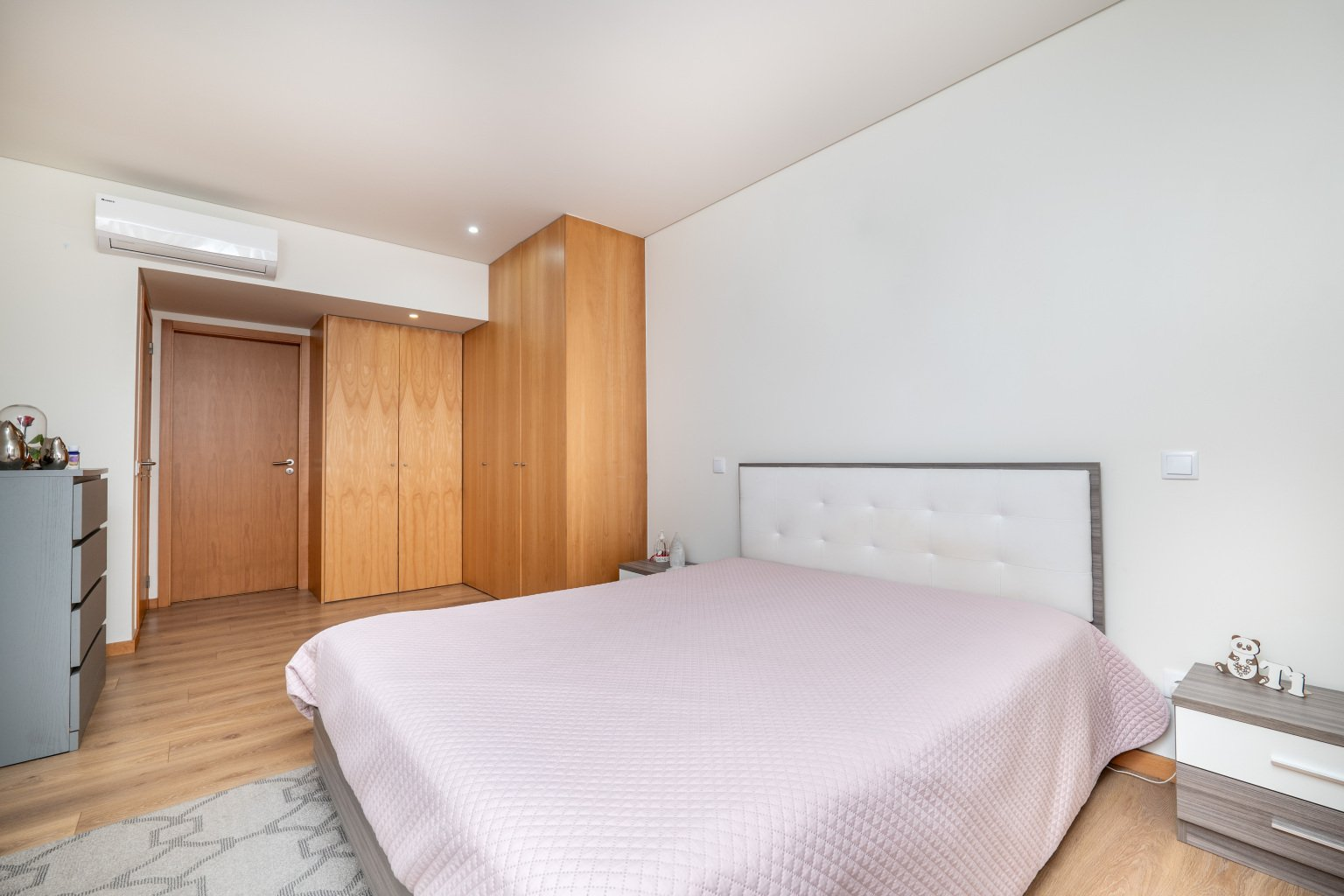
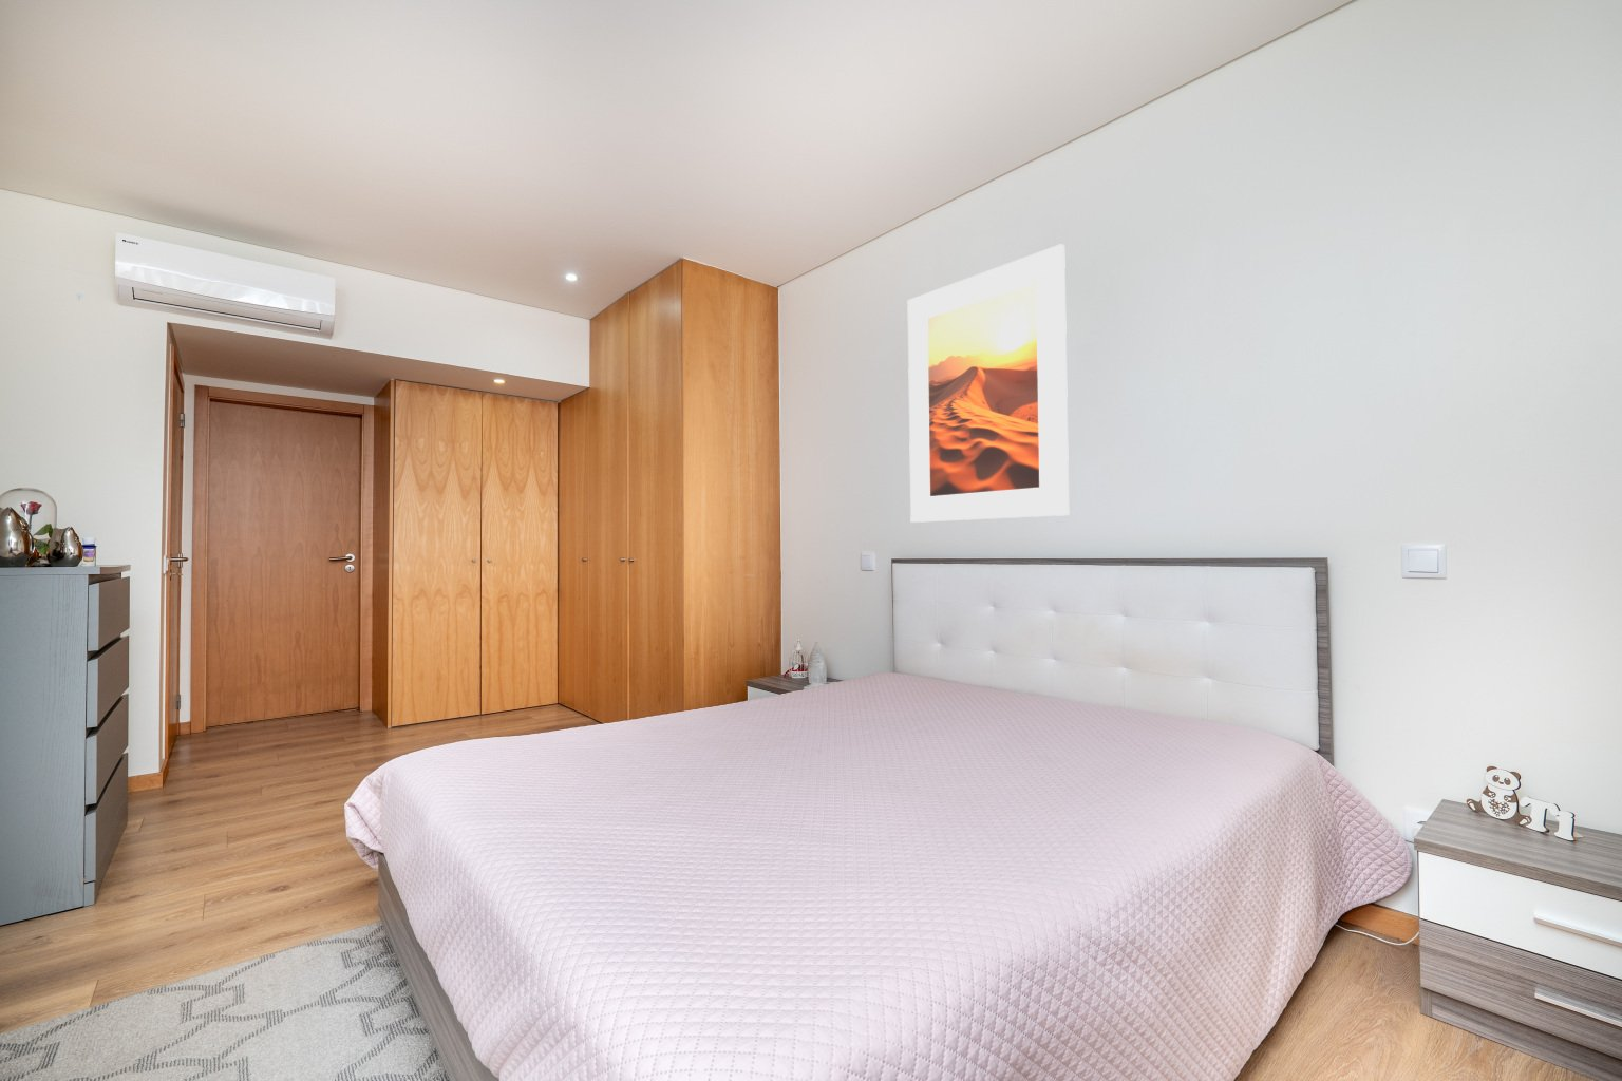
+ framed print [908,243,1069,524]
